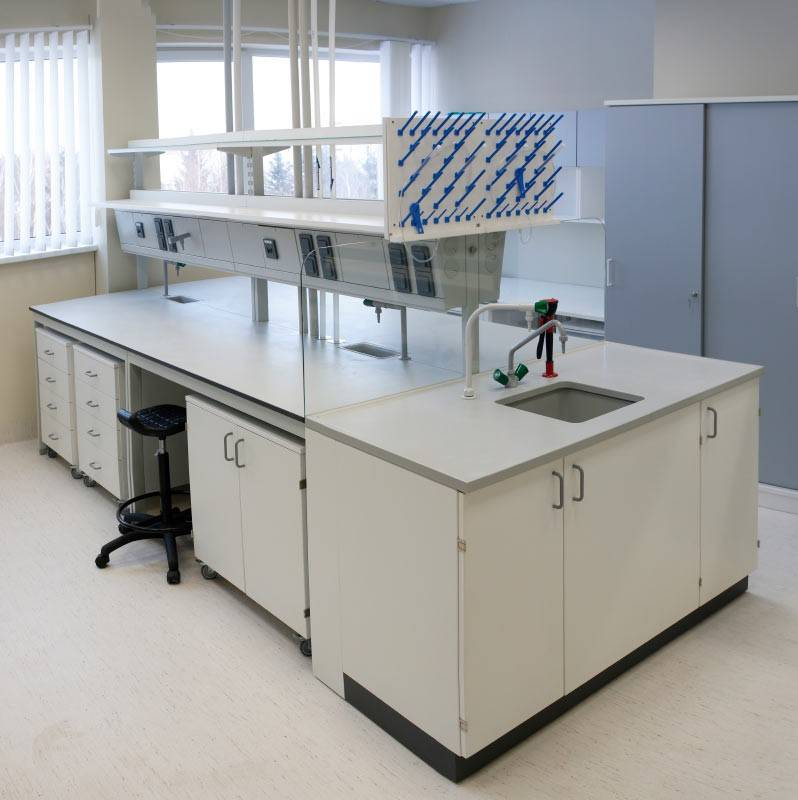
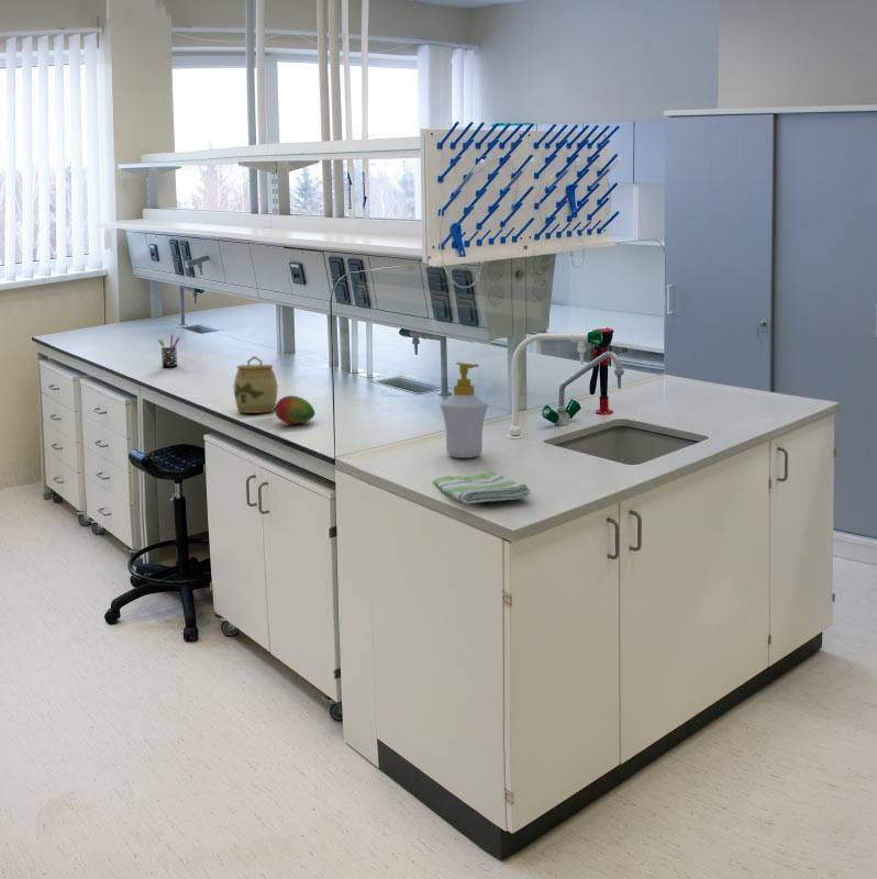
+ dish towel [432,471,532,504]
+ pen holder [157,333,180,368]
+ soap bottle [438,361,489,459]
+ fruit [274,394,317,425]
+ jar [233,355,279,414]
